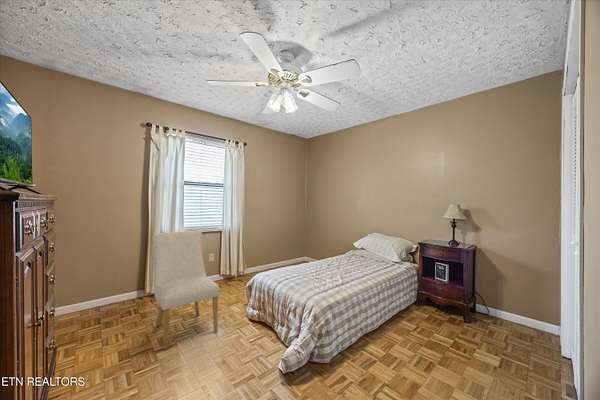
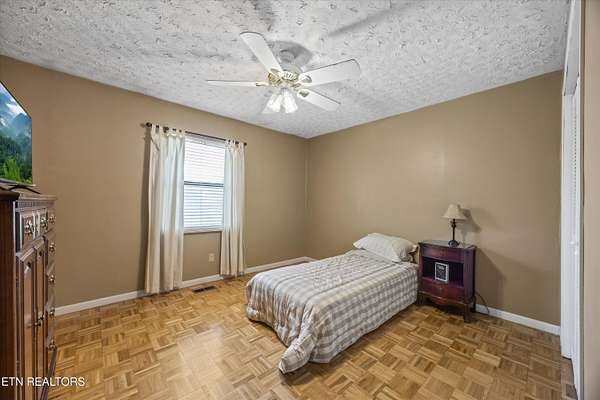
- chair [152,230,221,350]
